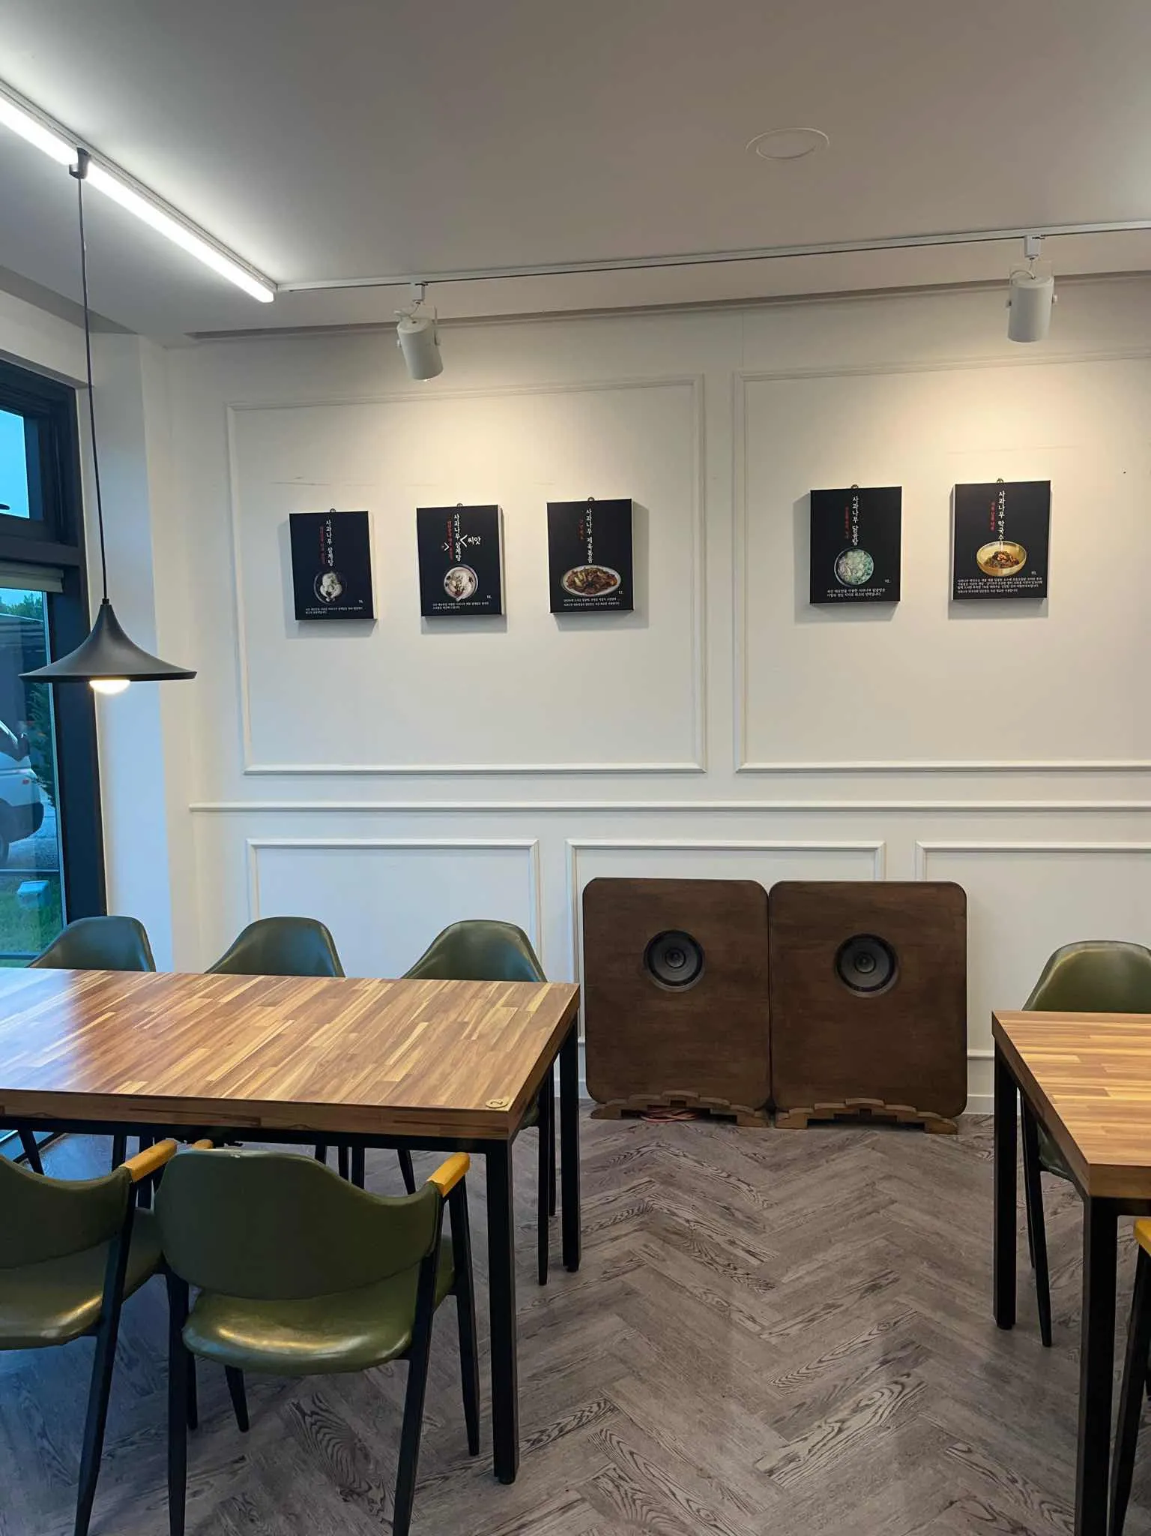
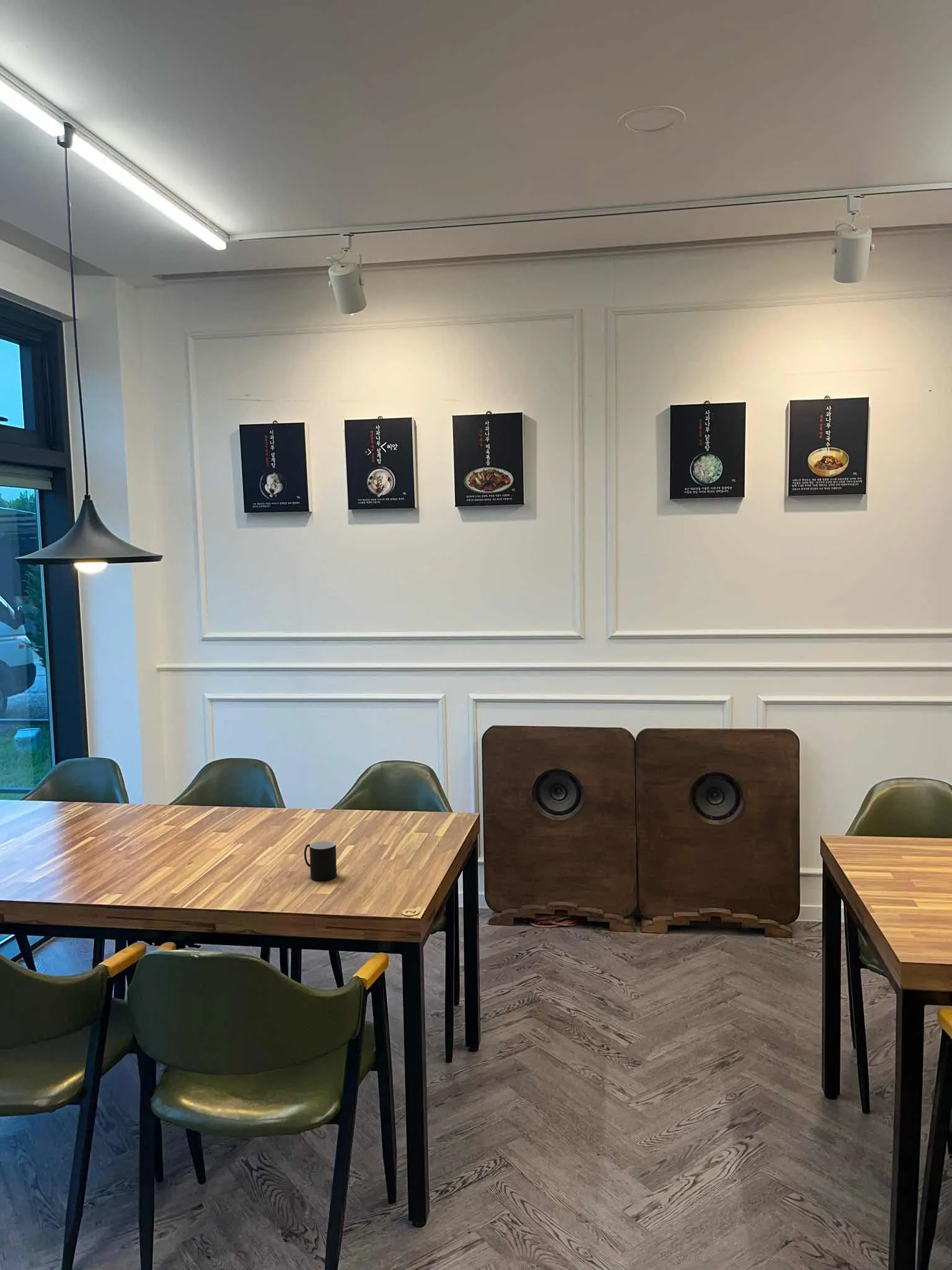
+ cup [304,840,337,881]
